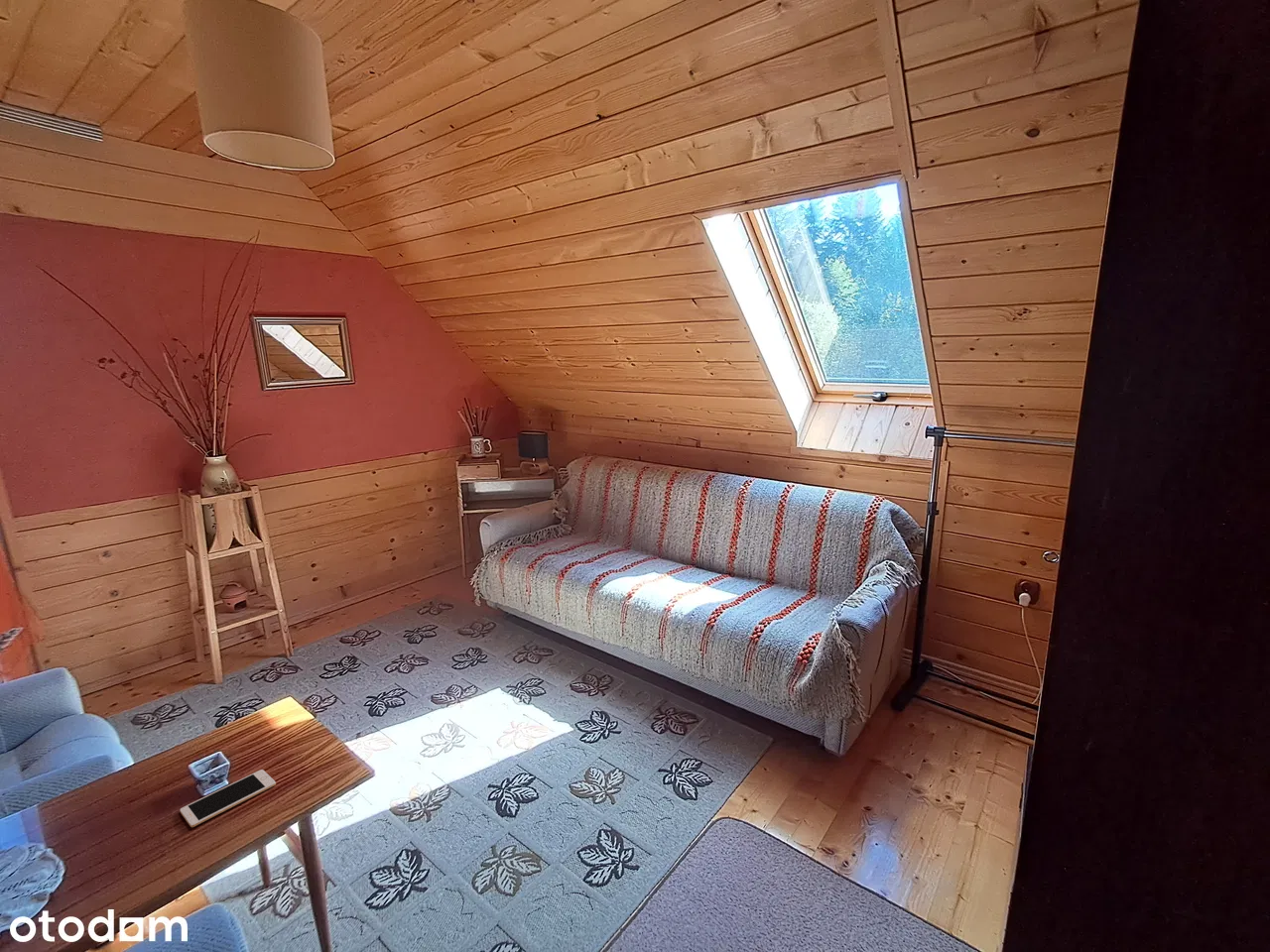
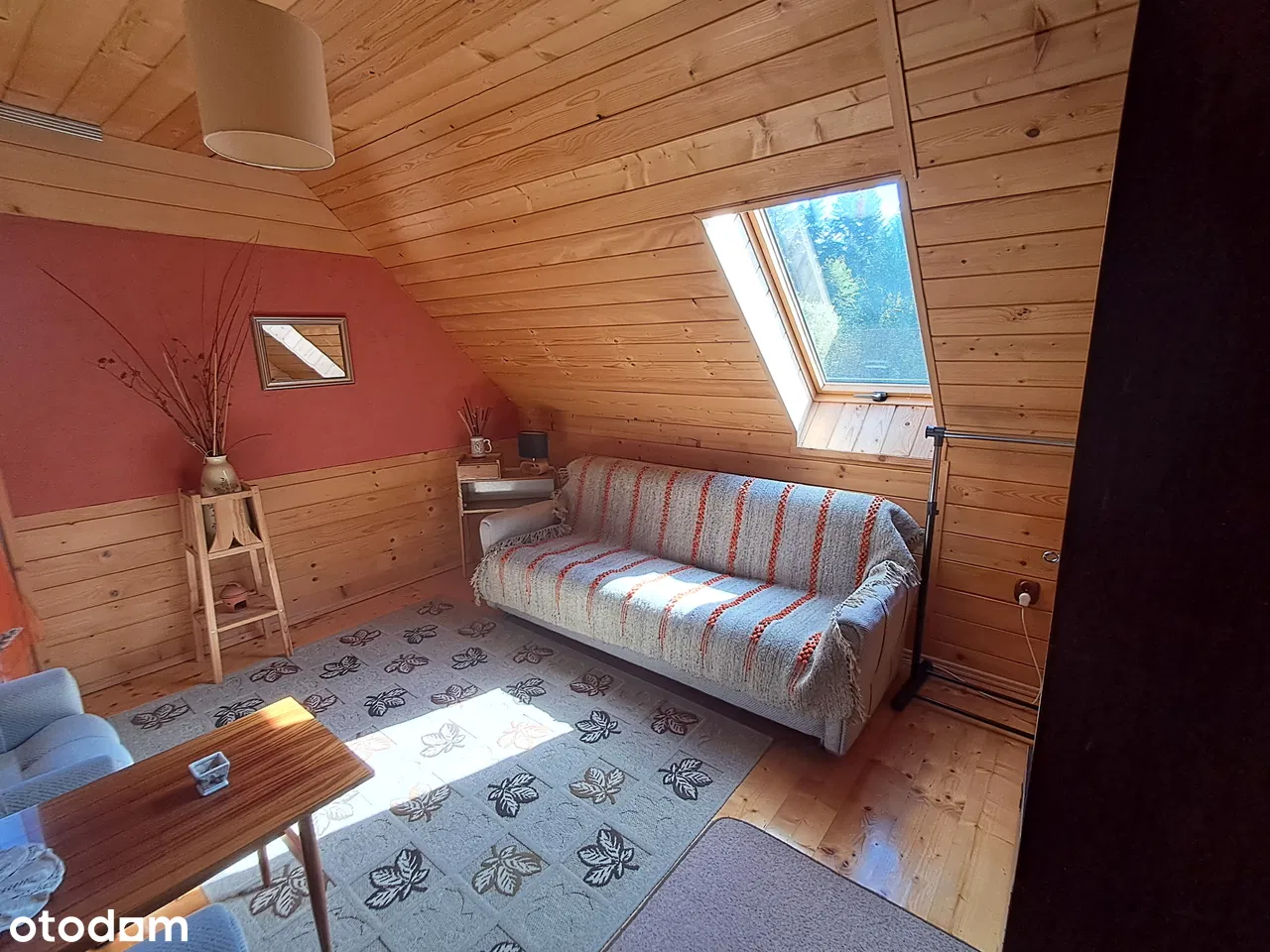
- cell phone [179,769,277,828]
